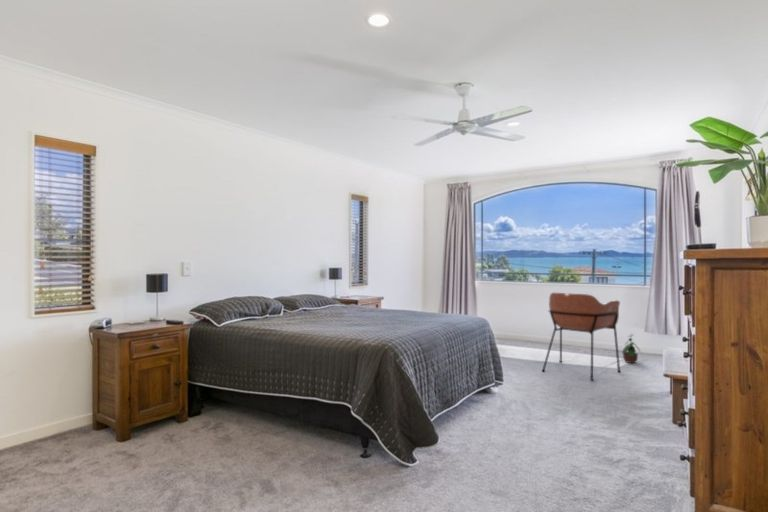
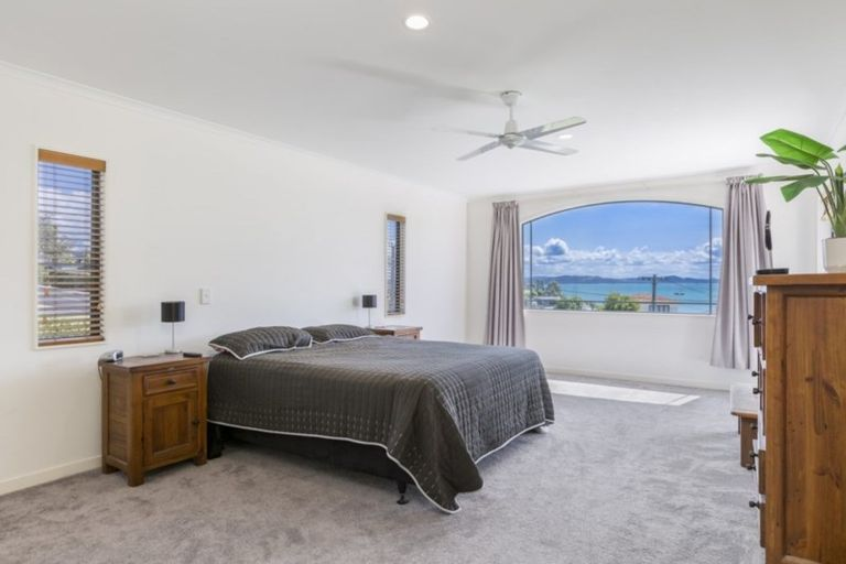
- potted plant [621,332,642,364]
- armchair [541,292,621,382]
